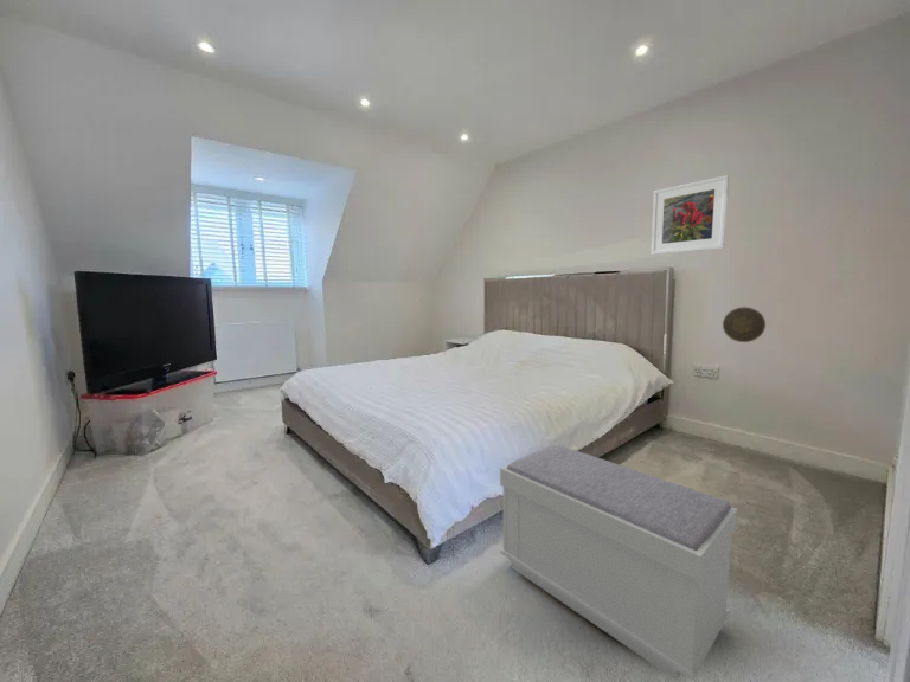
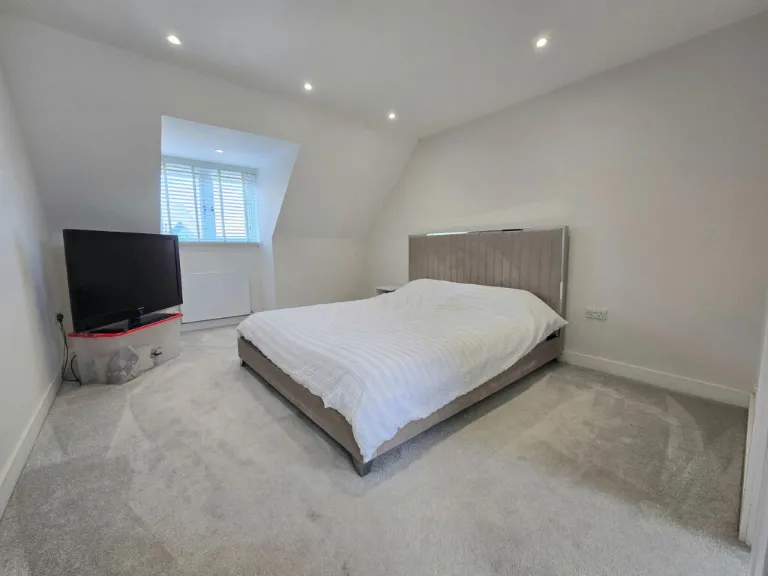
- decorative plate [722,305,767,343]
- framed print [651,174,730,256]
- bench [499,444,738,682]
